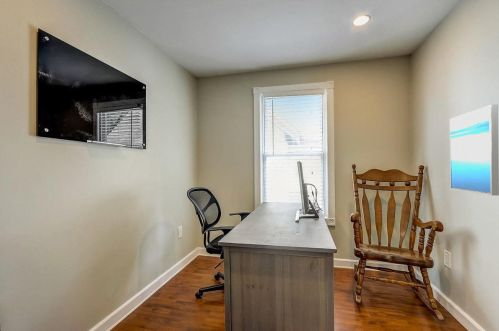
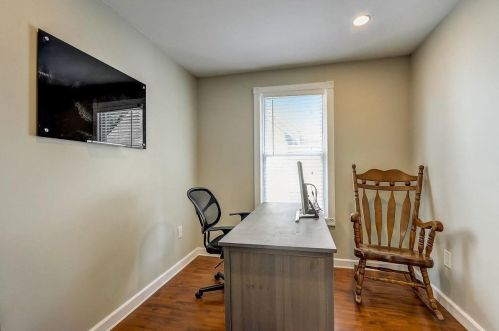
- wall art [449,103,499,197]
